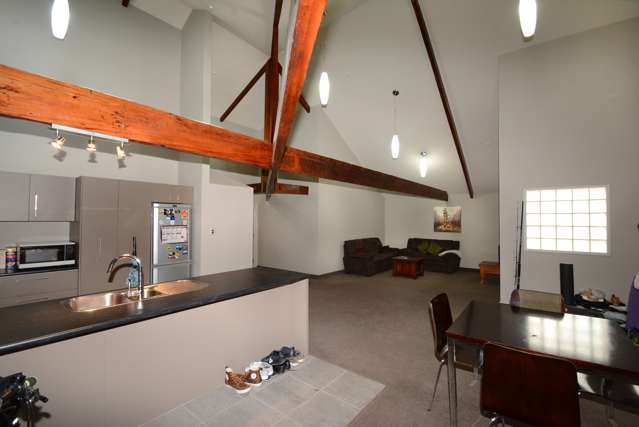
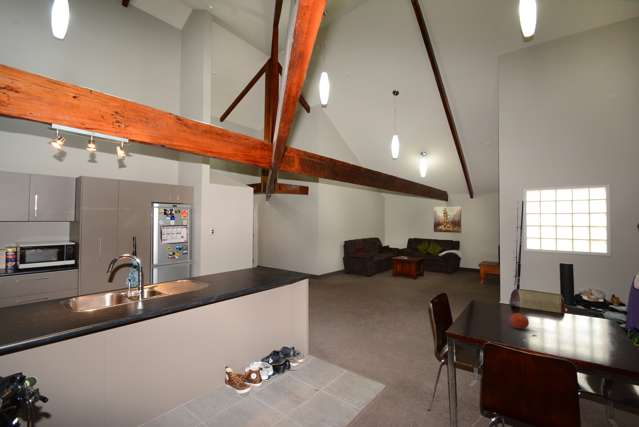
+ fruit [509,312,530,330]
